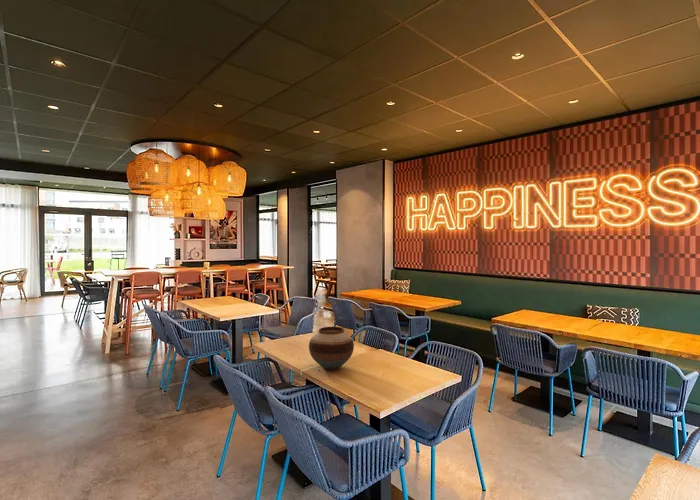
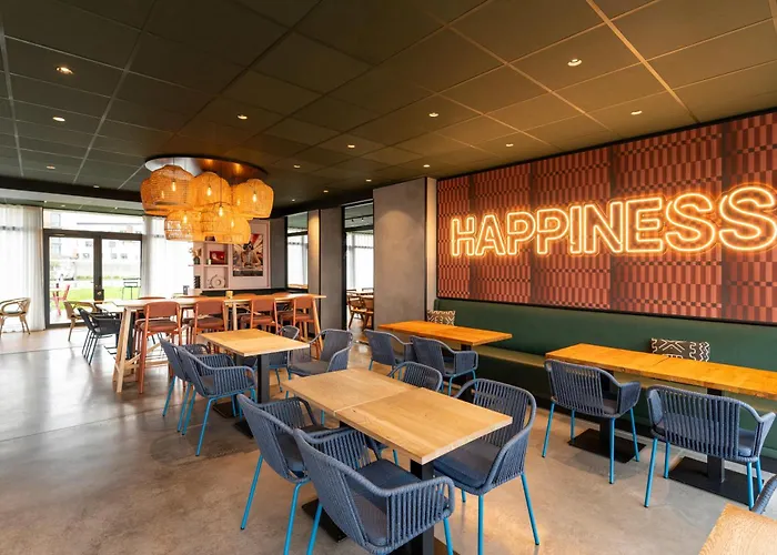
- vase [308,326,355,371]
